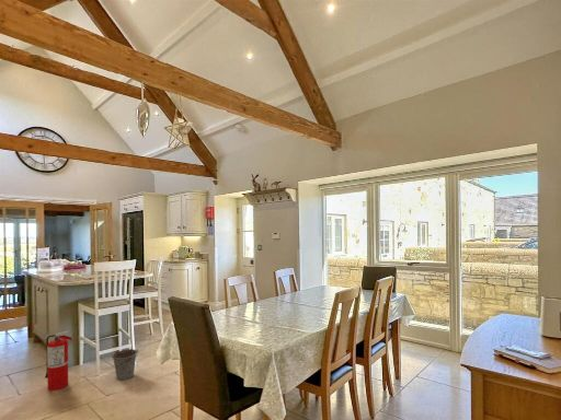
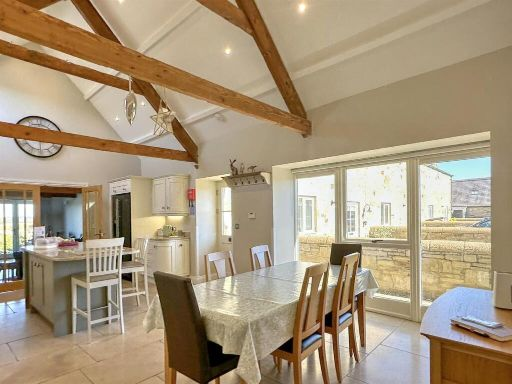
- fire extinguisher [44,330,73,392]
- bucket [111,348,139,382]
